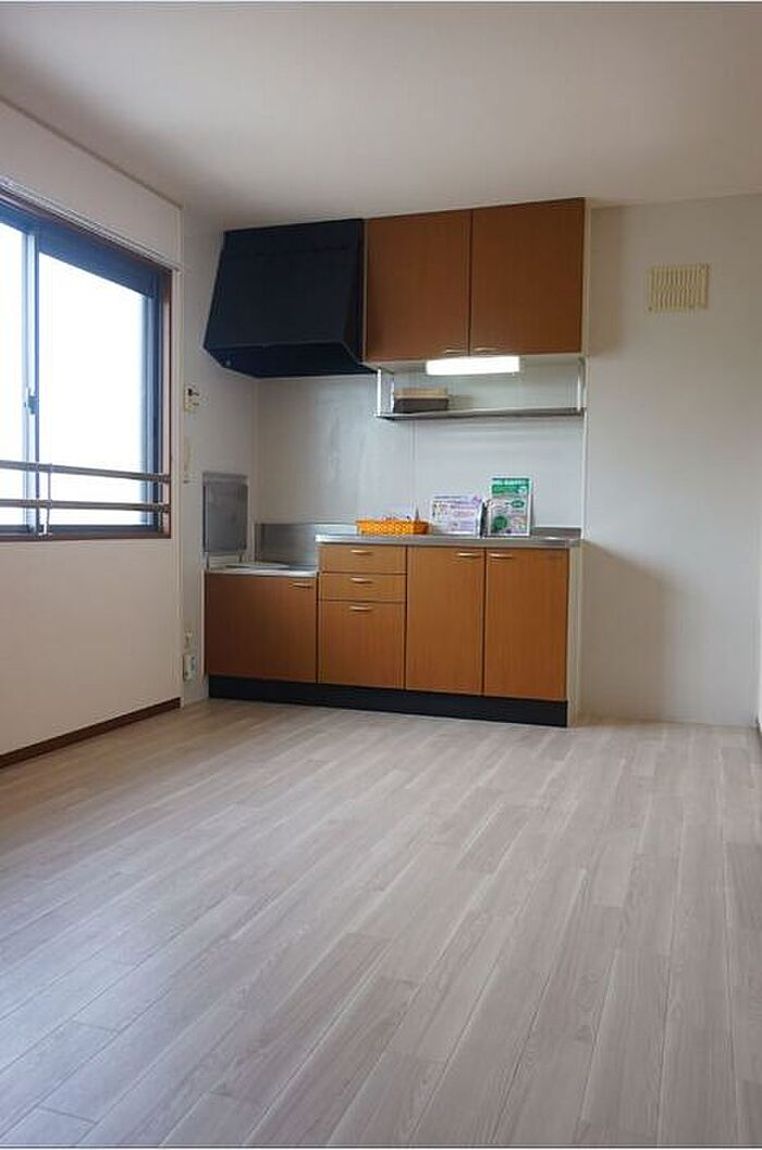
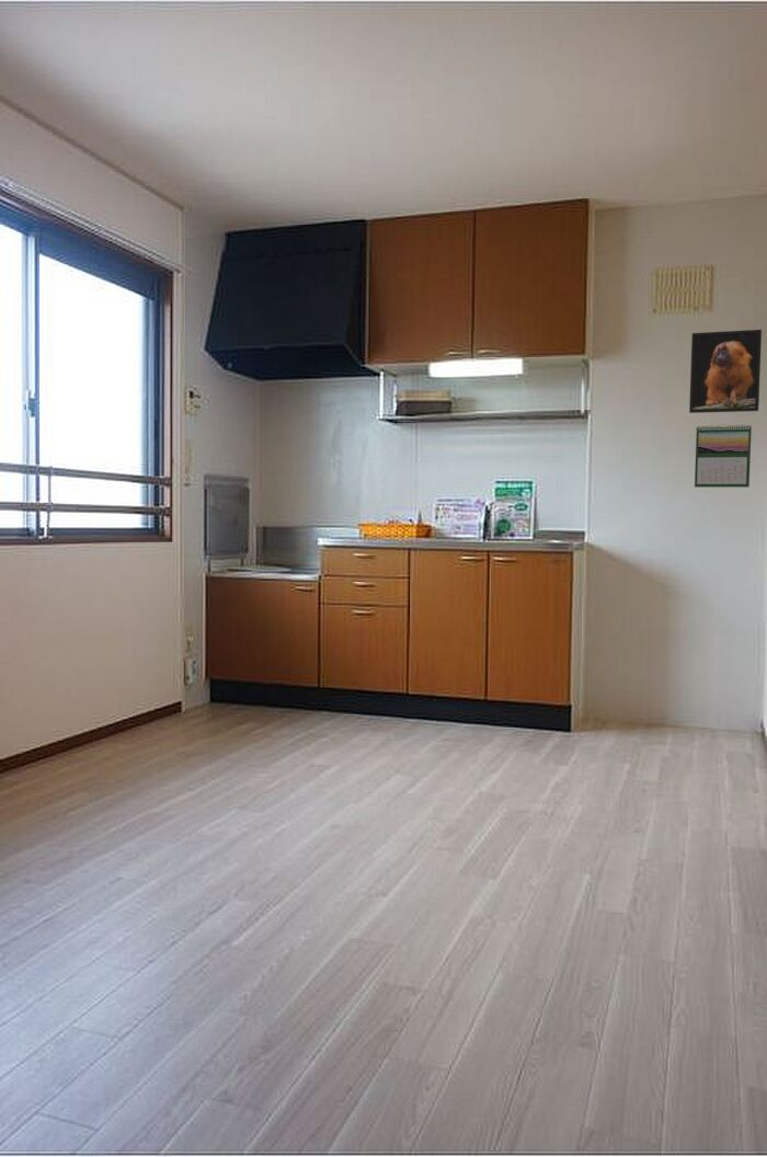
+ calendar [694,423,753,489]
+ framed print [688,329,763,414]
